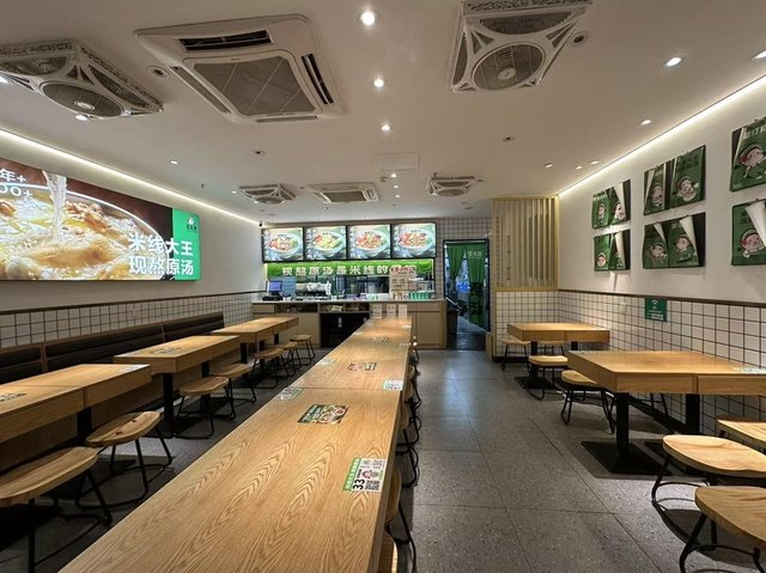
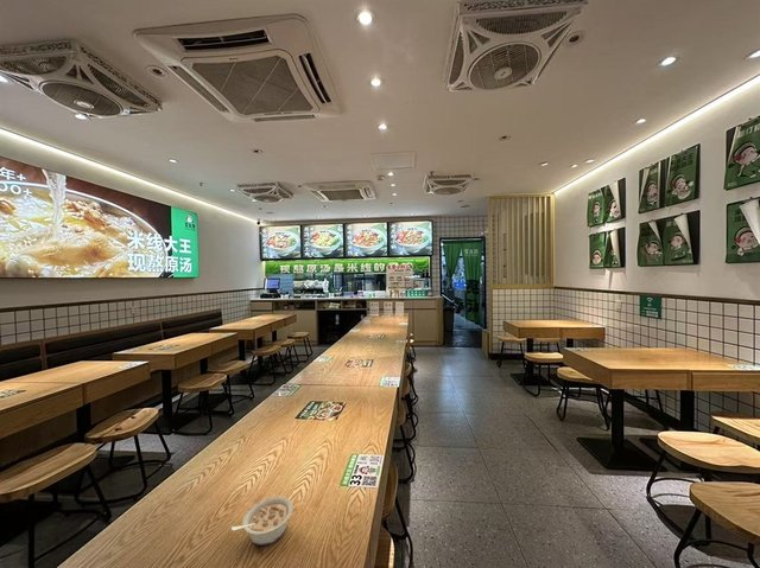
+ legume [230,496,294,547]
